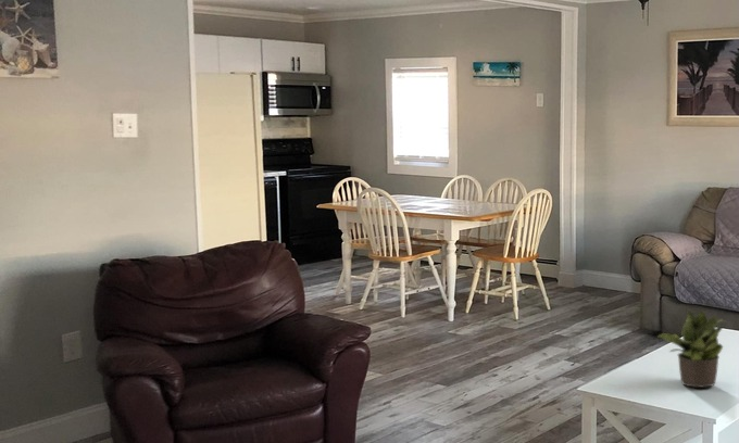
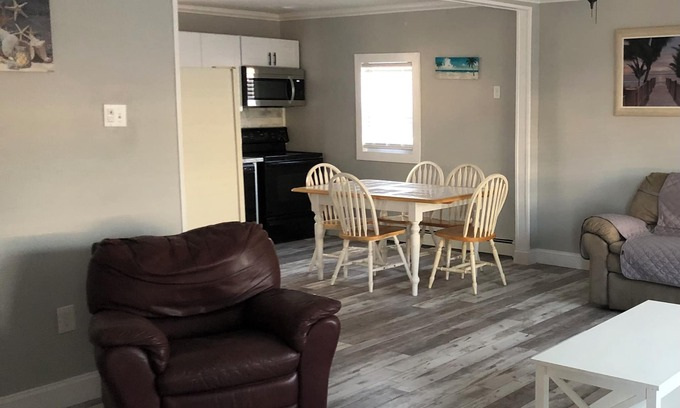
- potted plant [656,308,728,389]
